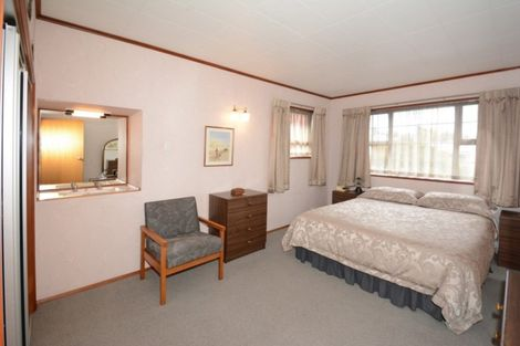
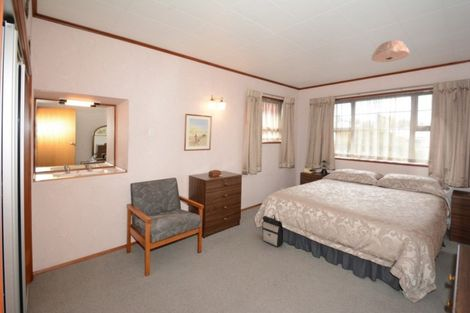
+ ceiling light [370,39,410,63]
+ backpack [261,214,284,248]
